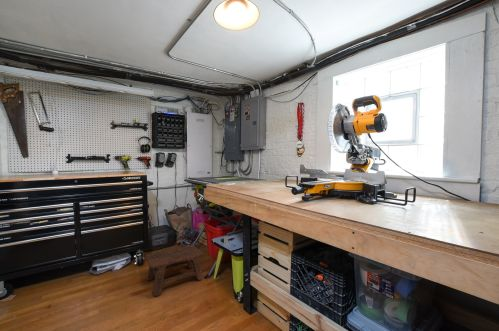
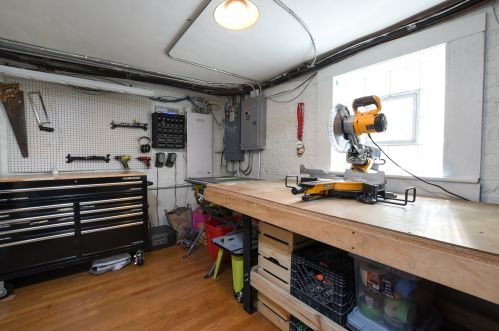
- stool [144,244,204,297]
